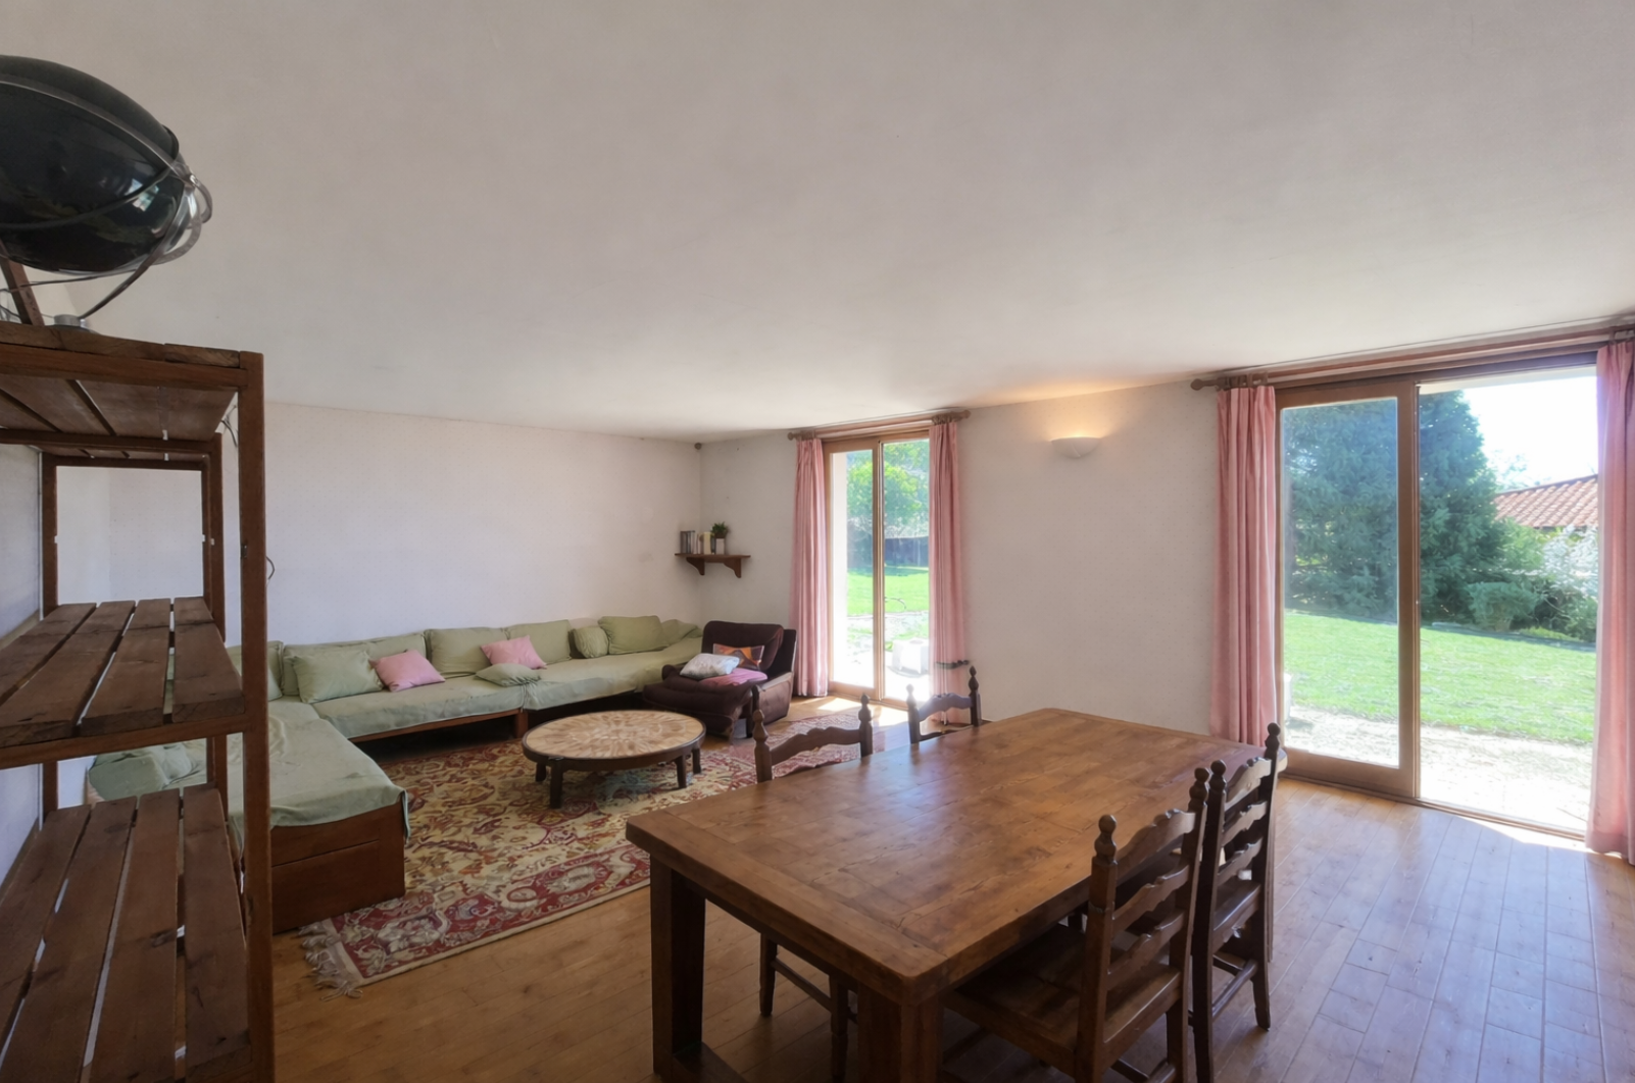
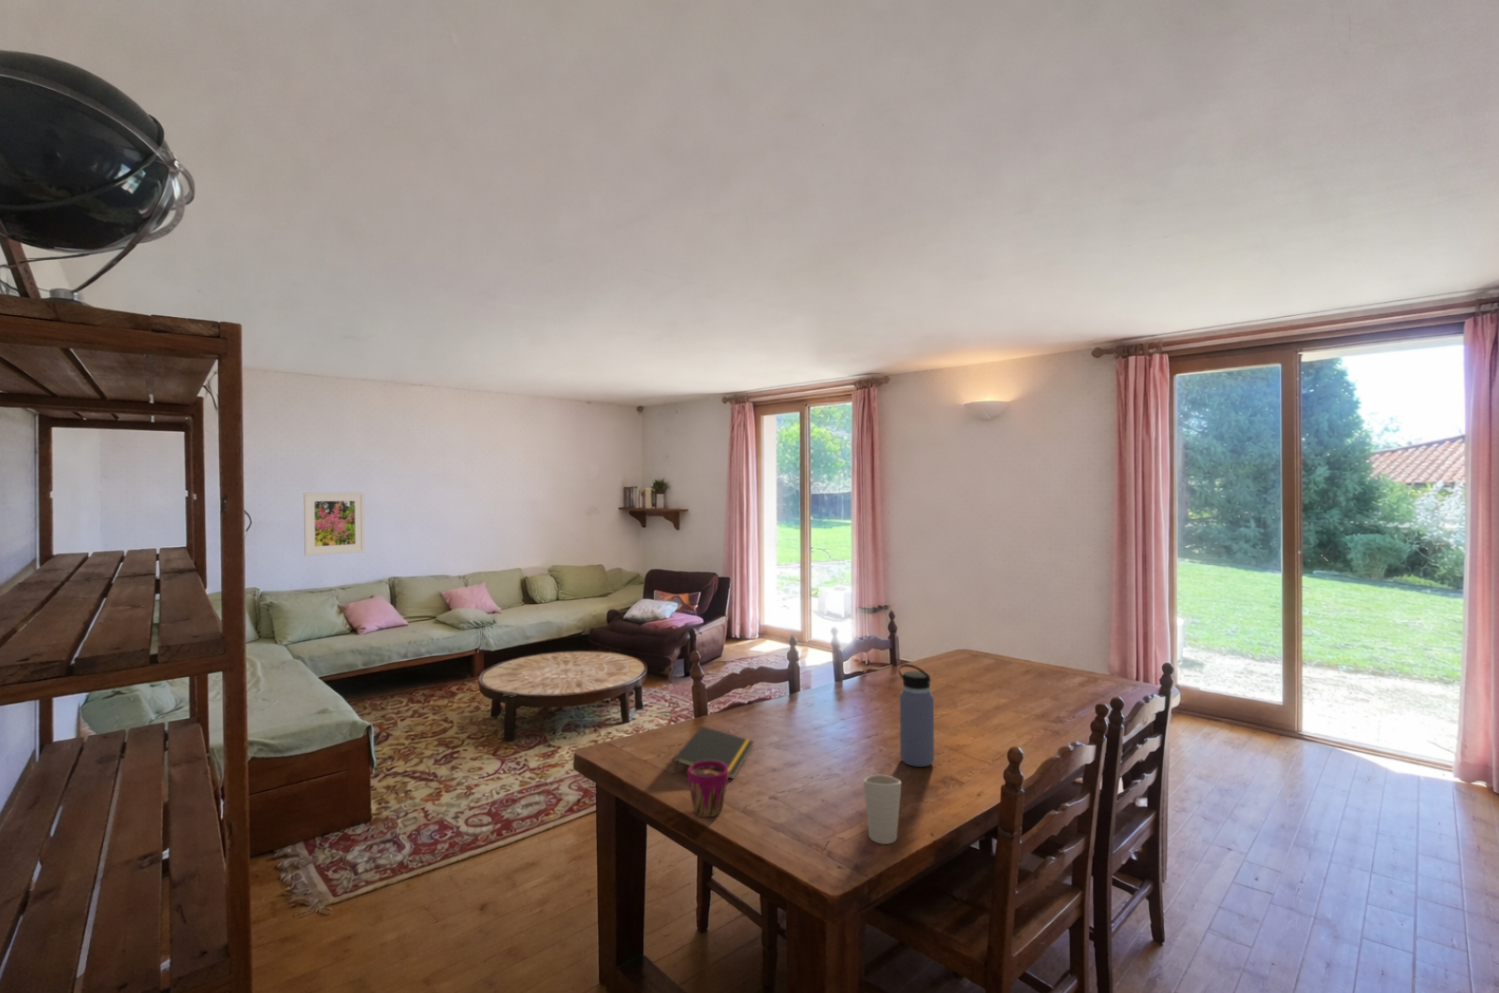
+ notepad [674,726,755,780]
+ water bottle [897,663,935,768]
+ cup [863,775,903,846]
+ cup [686,760,728,818]
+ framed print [303,492,366,556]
